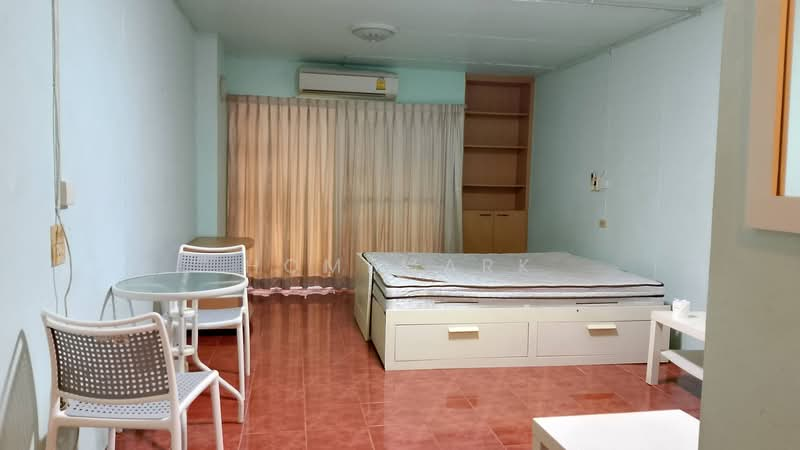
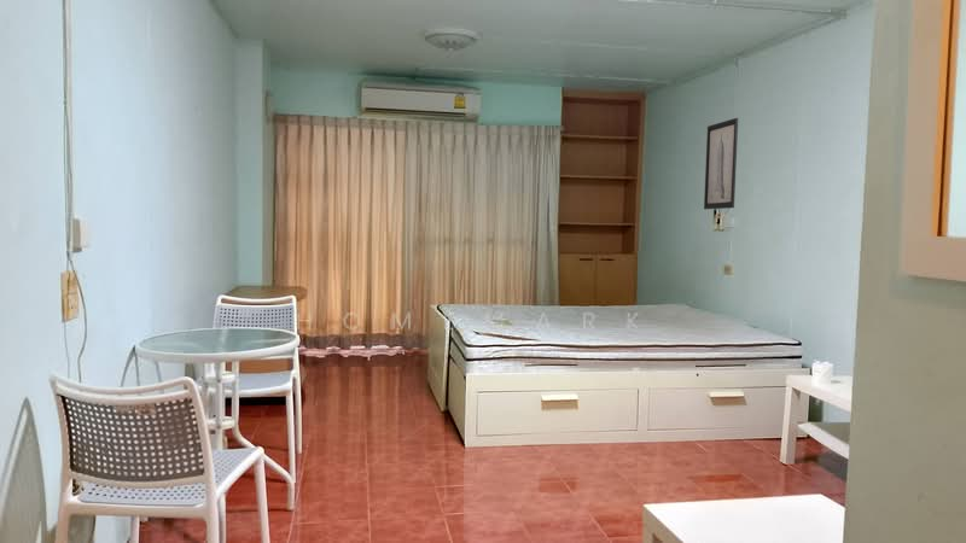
+ wall art [703,117,739,210]
